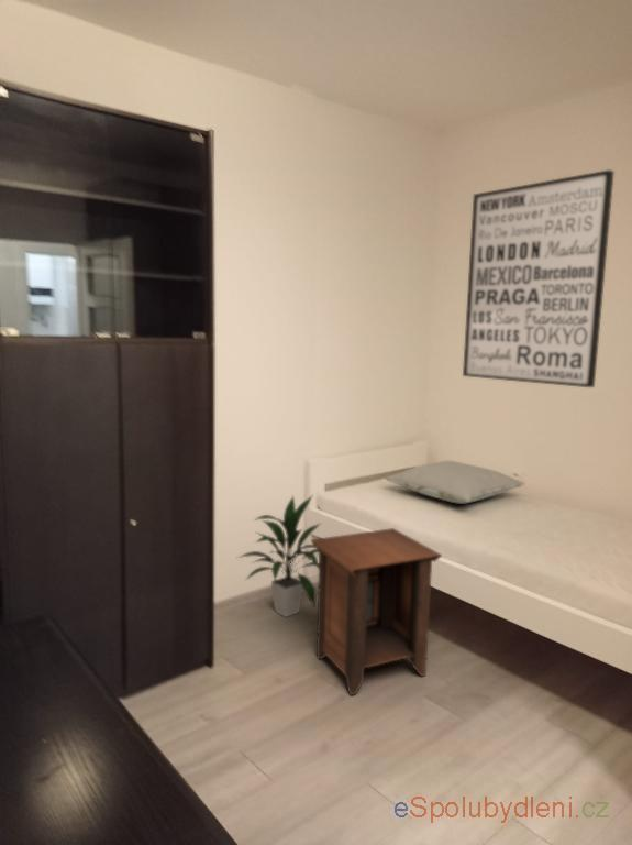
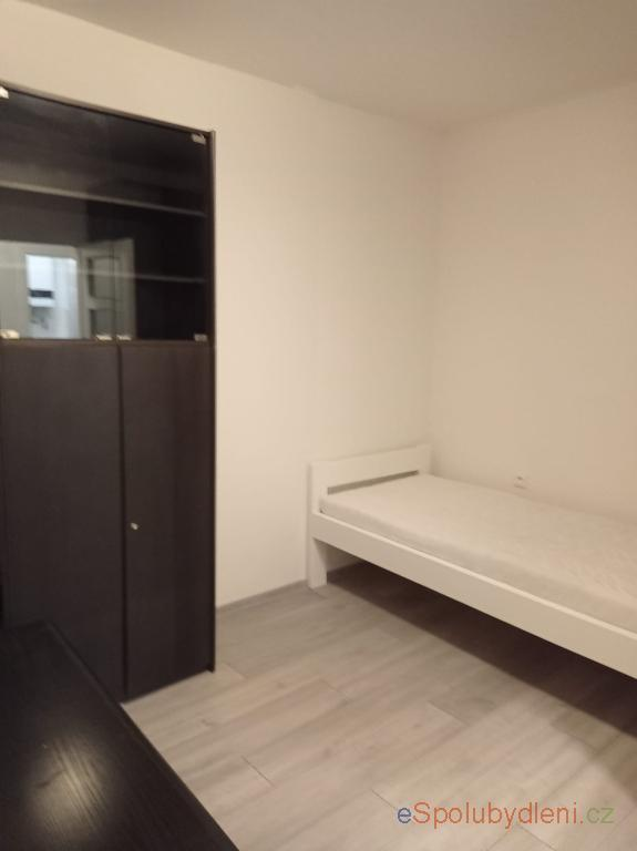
- indoor plant [236,494,322,618]
- wall art [462,168,616,388]
- nightstand [310,527,443,696]
- pillow [385,460,525,505]
